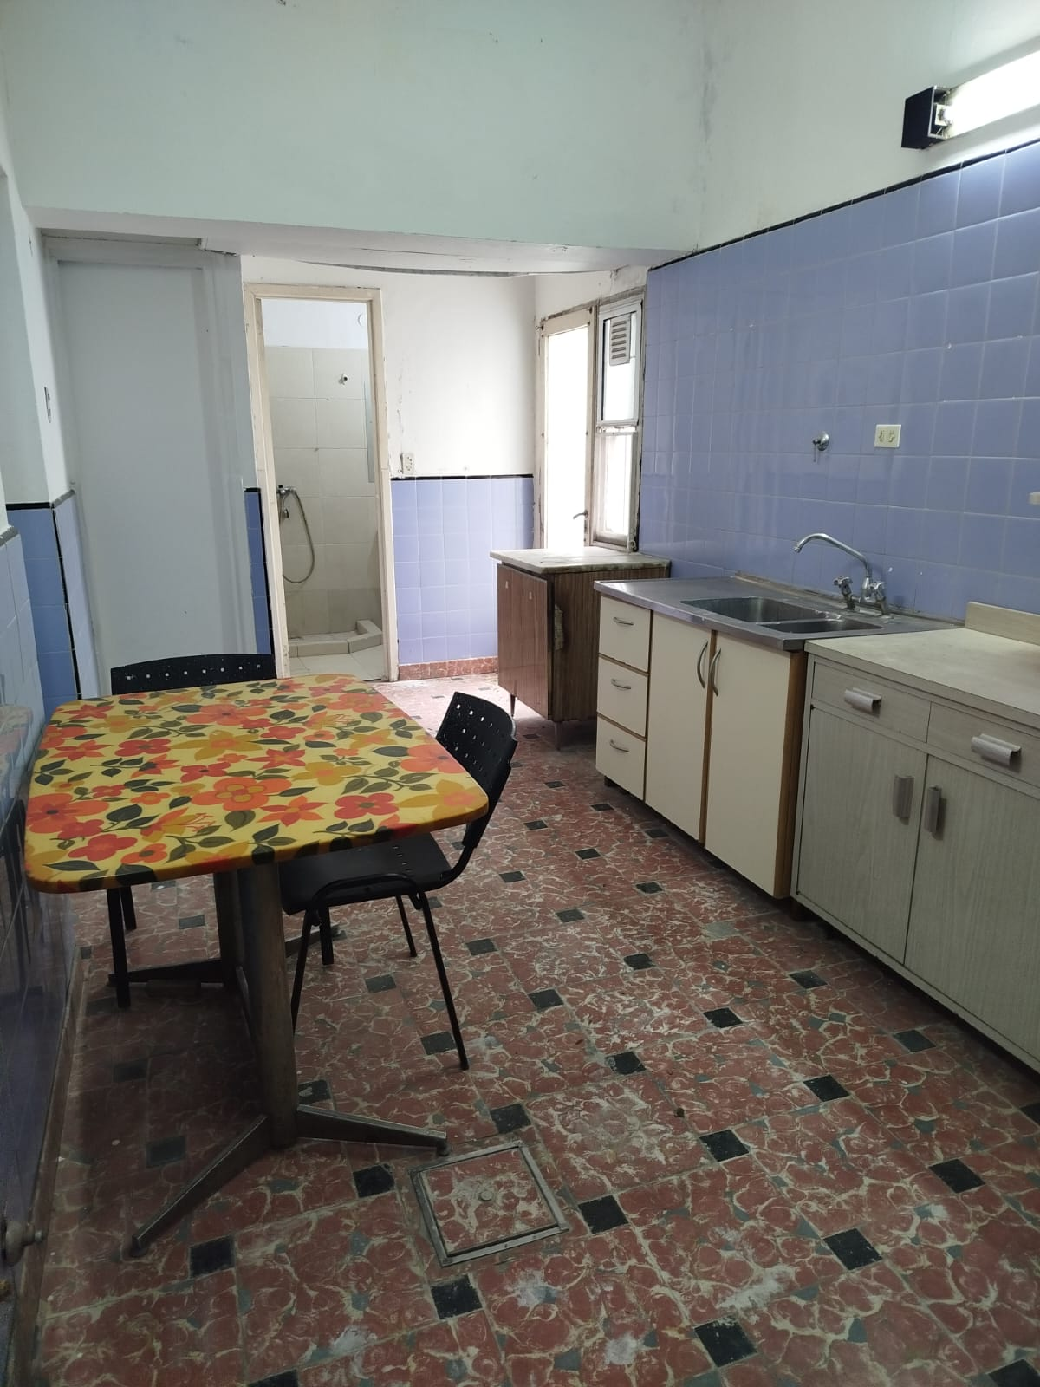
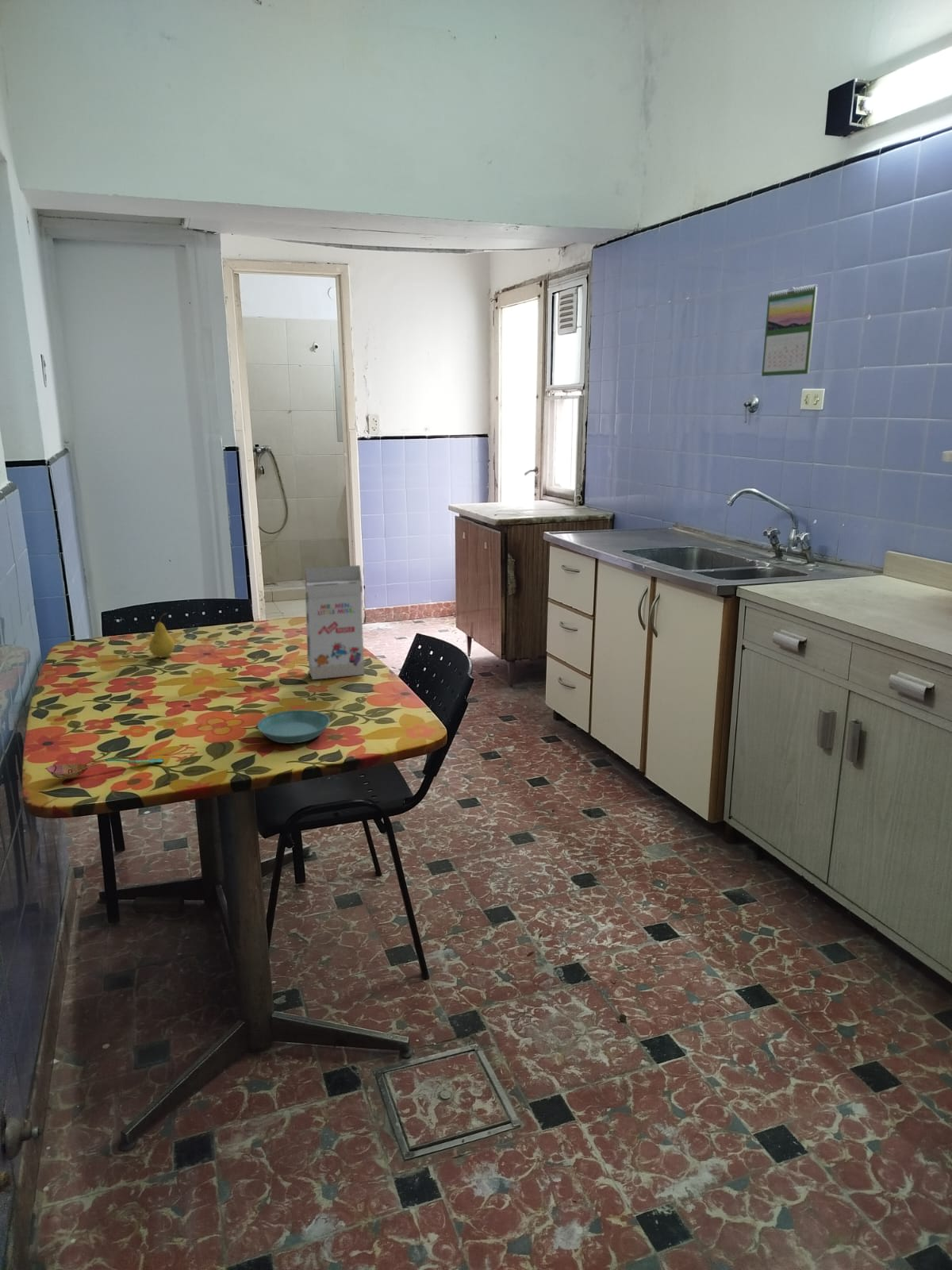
+ soupspoon [46,758,164,779]
+ fruit [148,612,175,658]
+ gift box [304,564,365,680]
+ calendar [761,283,819,377]
+ saucer [257,709,331,745]
